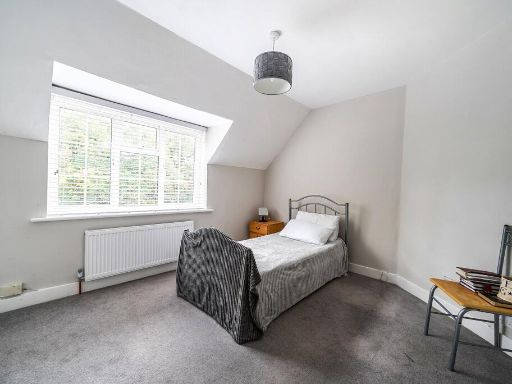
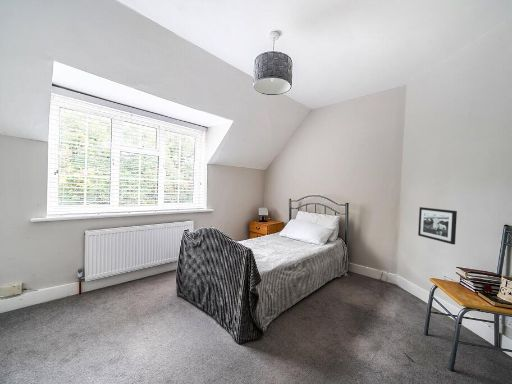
+ picture frame [417,206,458,245]
